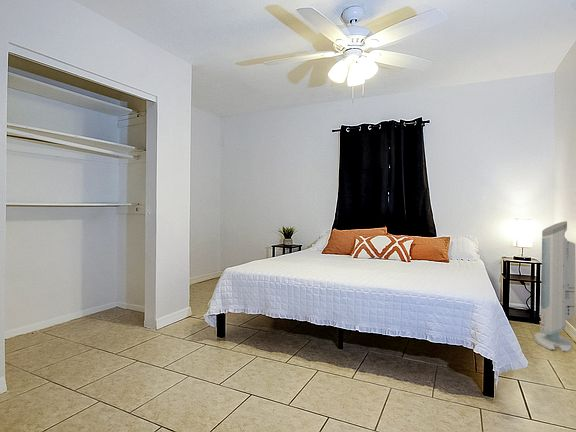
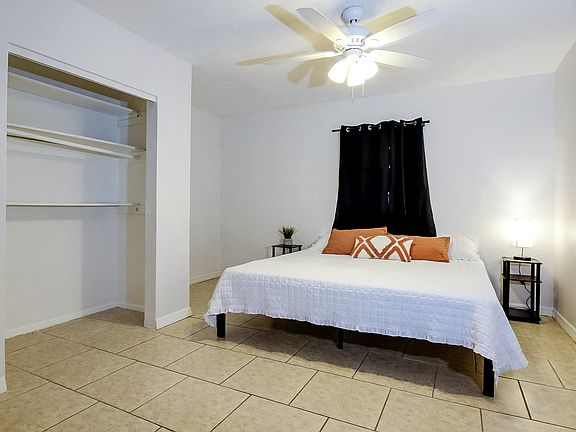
- air purifier [534,220,576,353]
